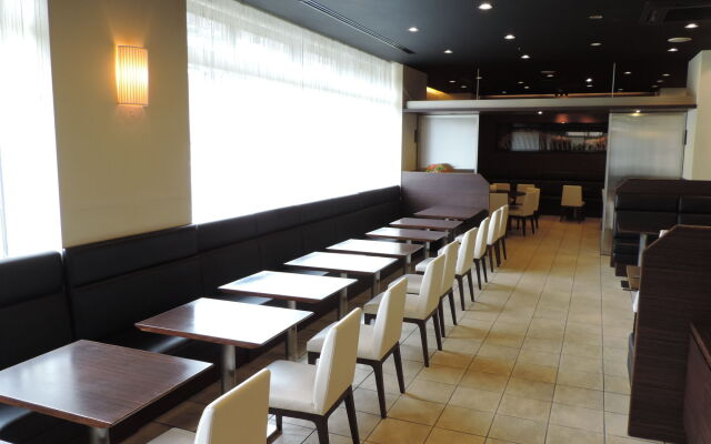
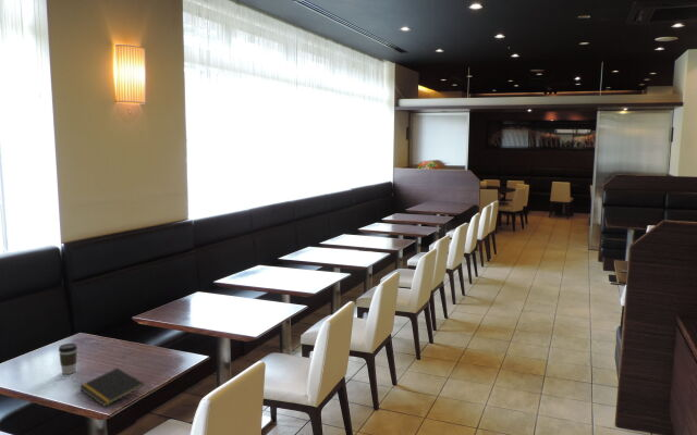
+ coffee cup [58,343,78,375]
+ notepad [78,366,145,408]
